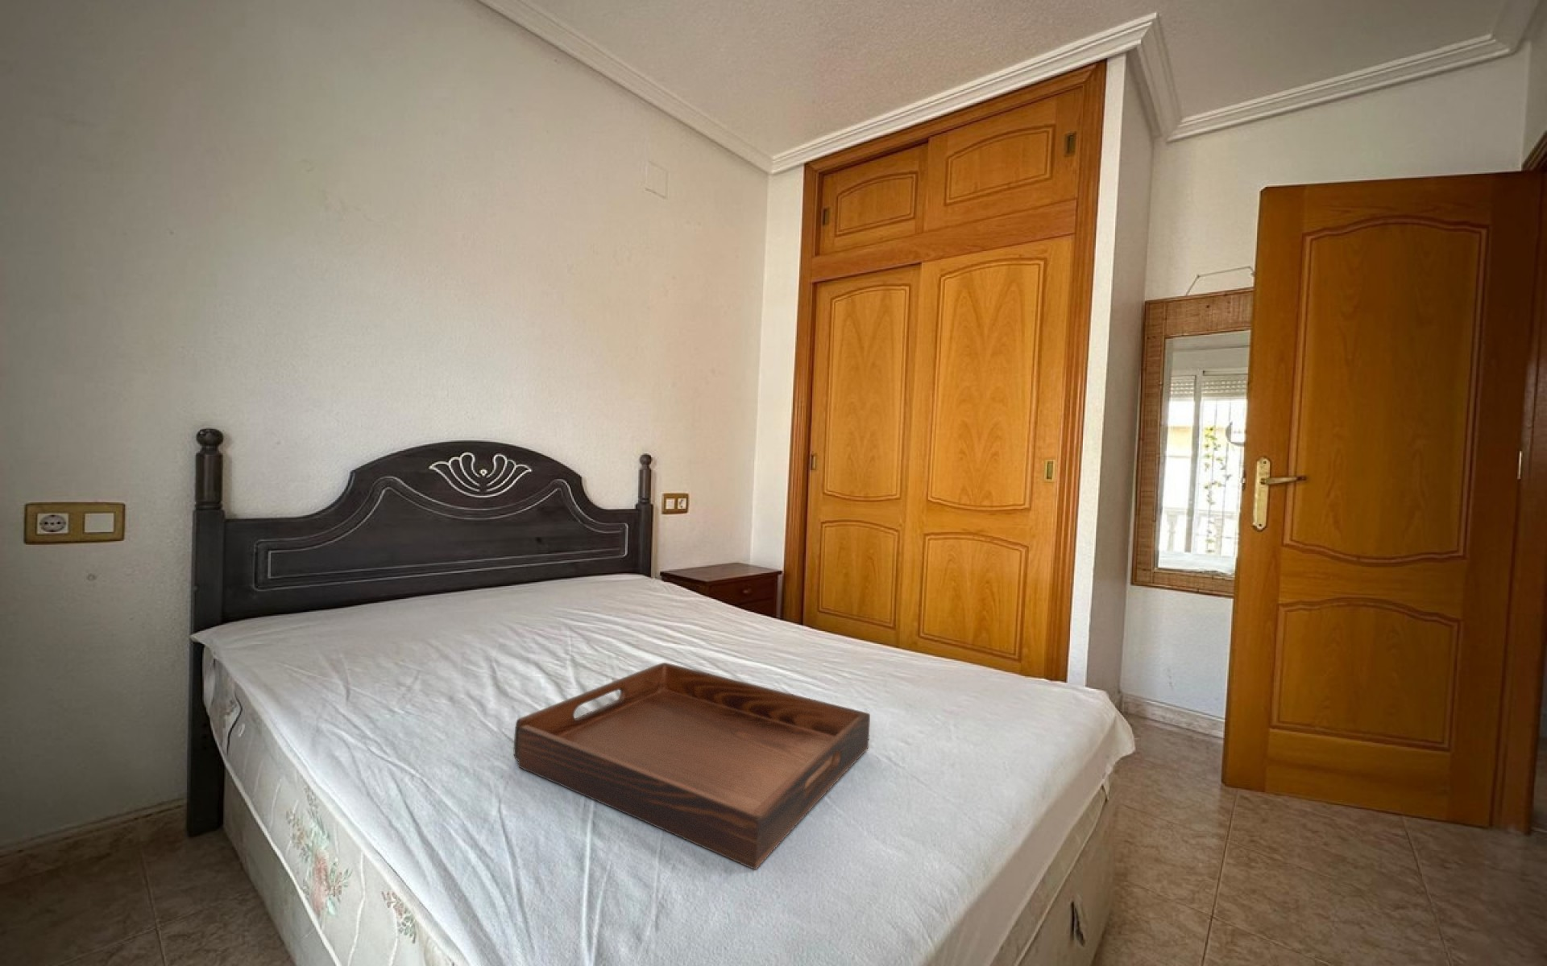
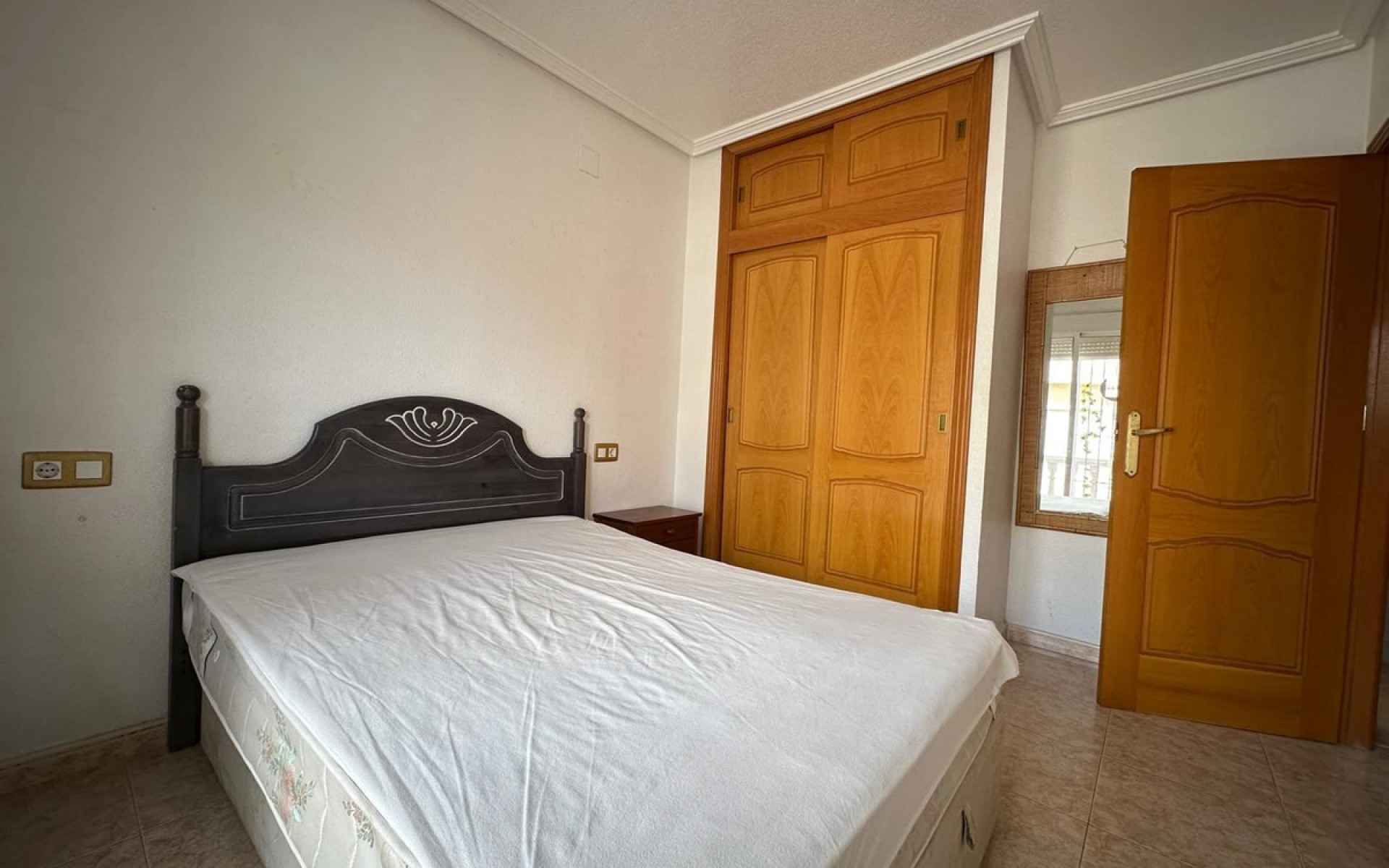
- serving tray [513,662,871,870]
